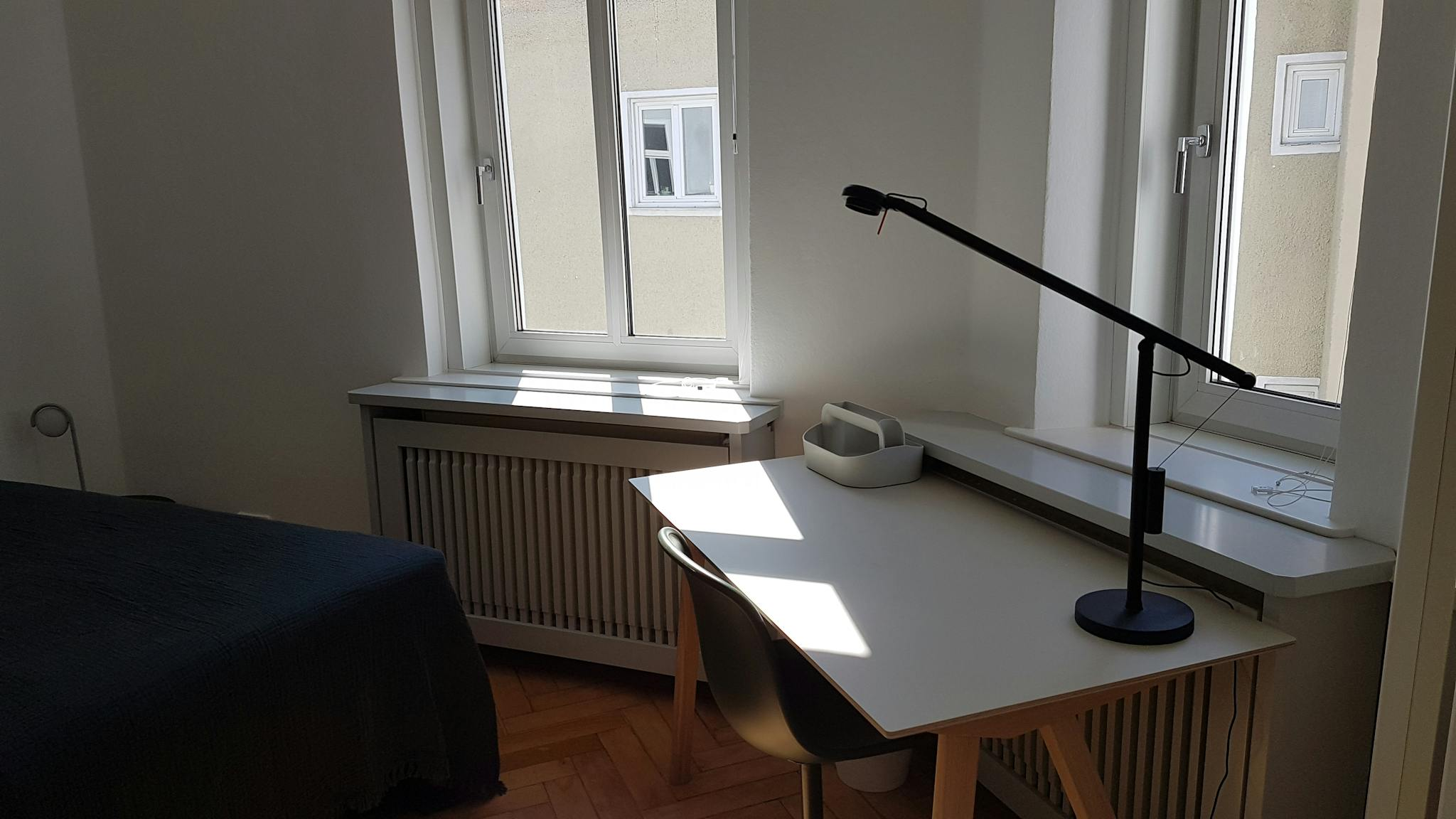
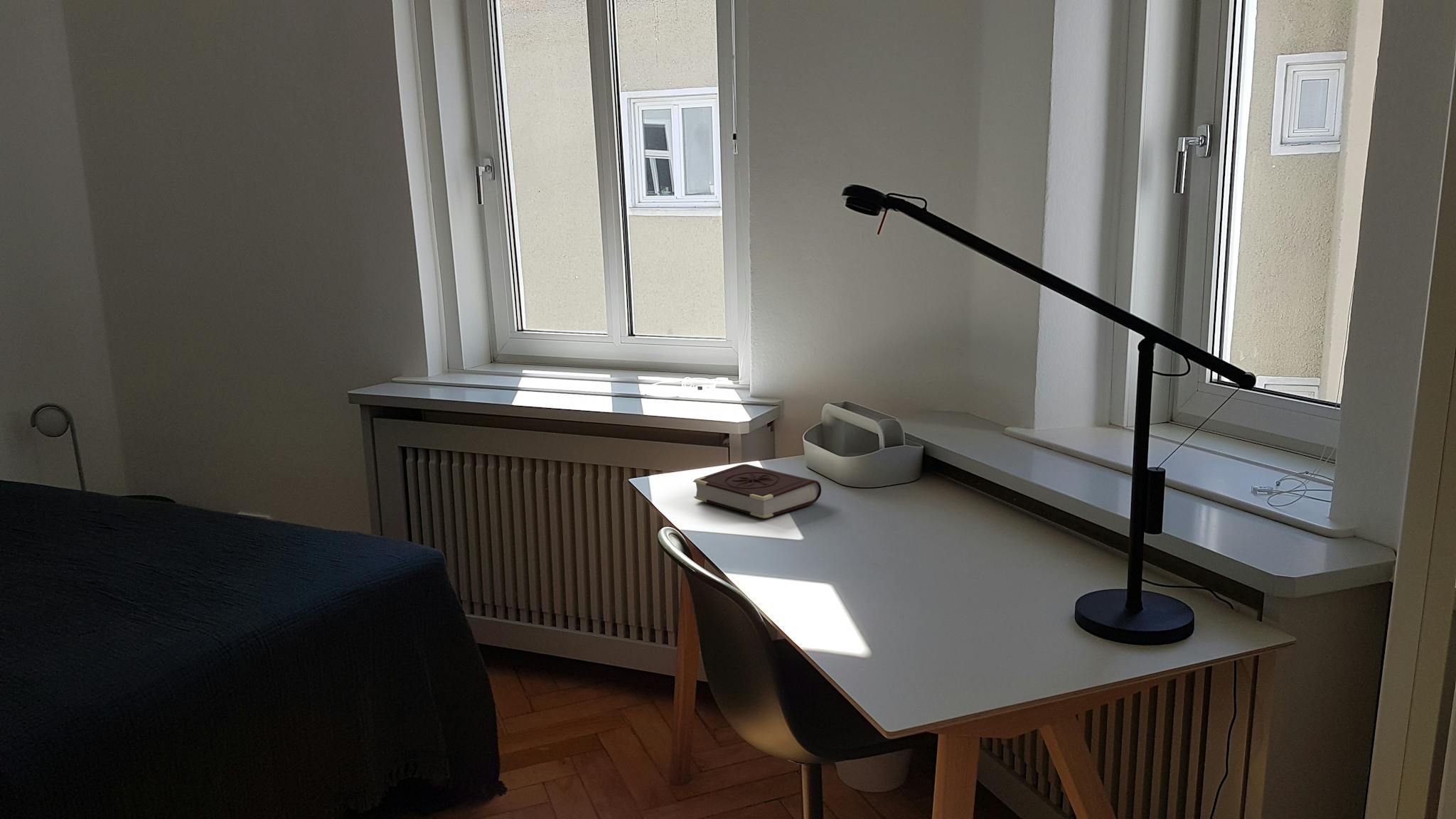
+ book [692,464,822,519]
